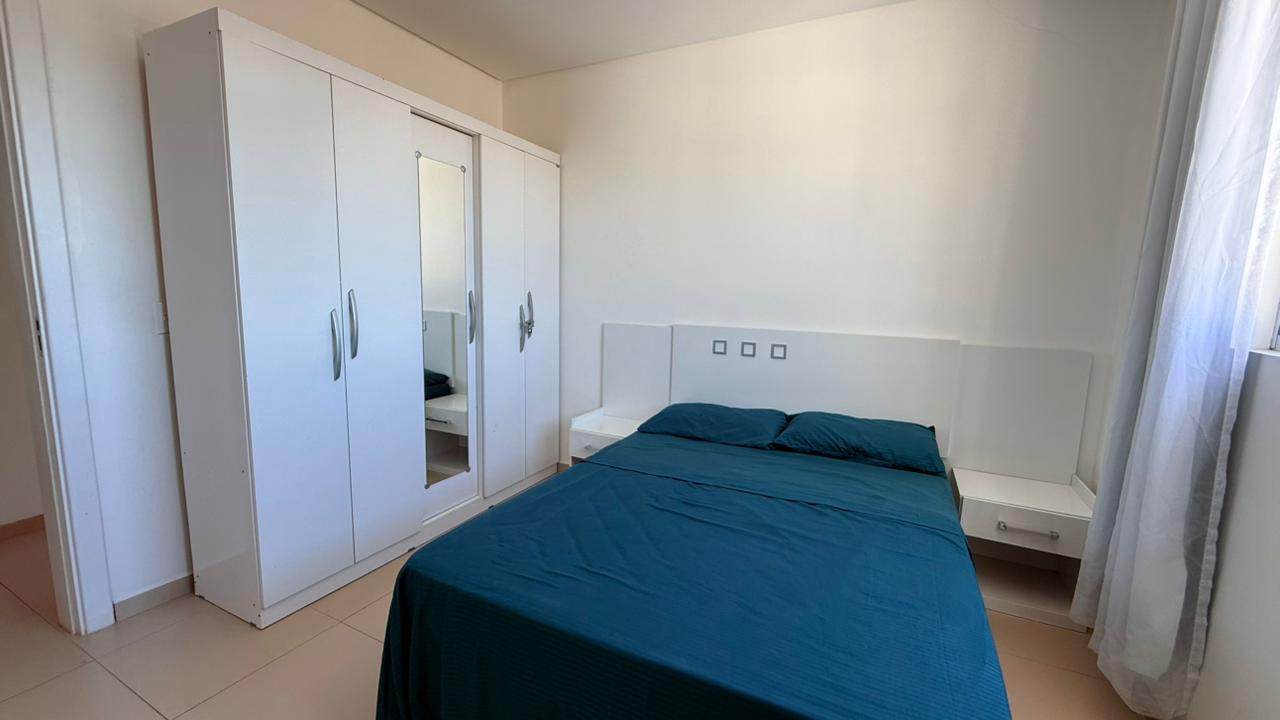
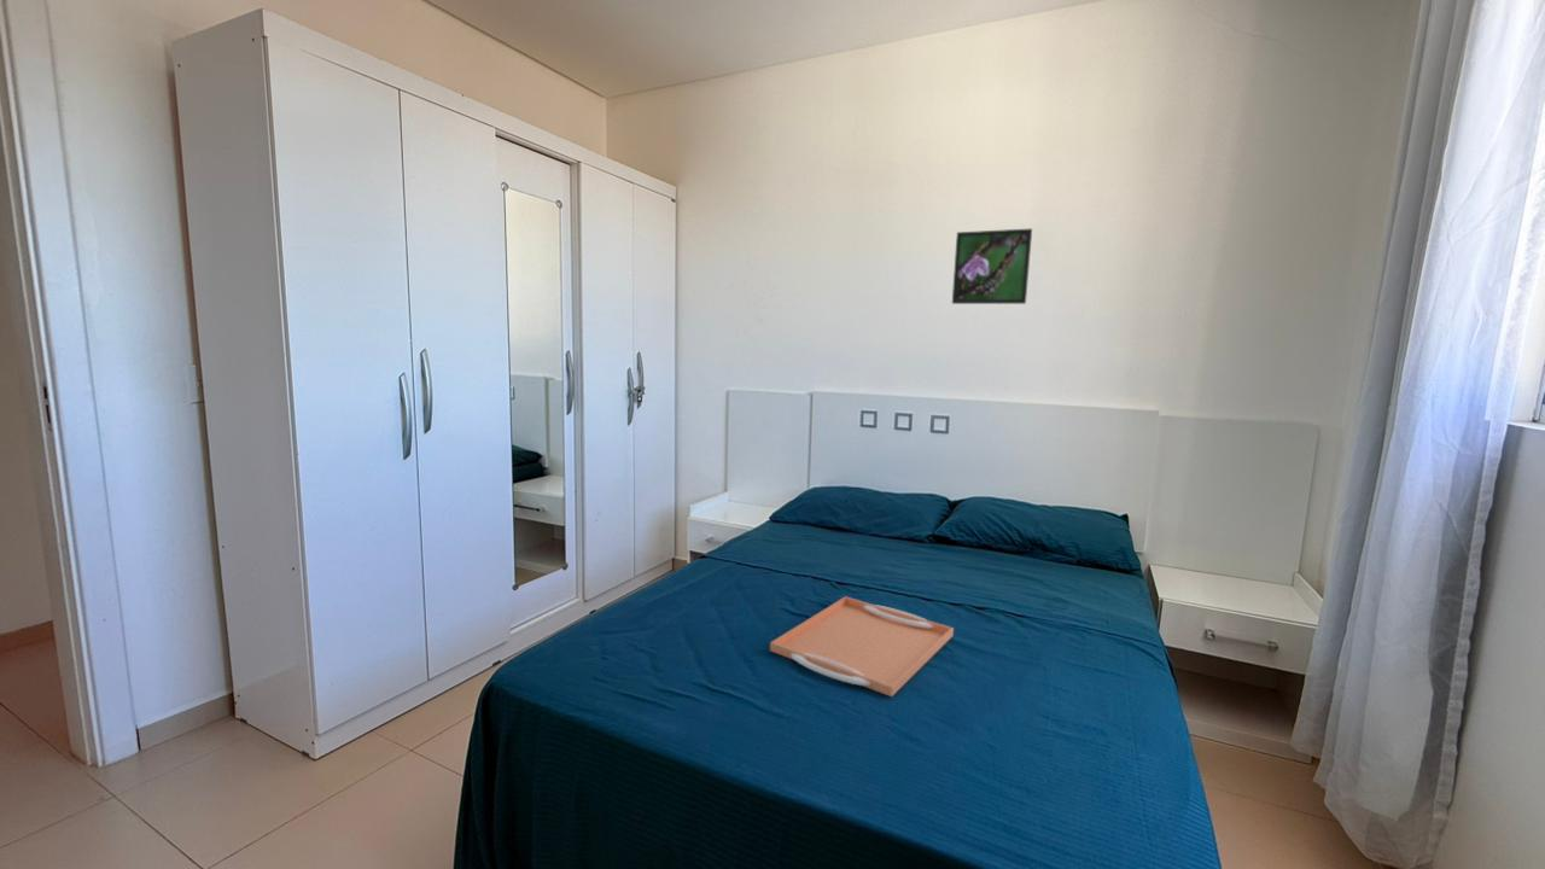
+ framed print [951,227,1033,305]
+ serving tray [769,595,955,698]
